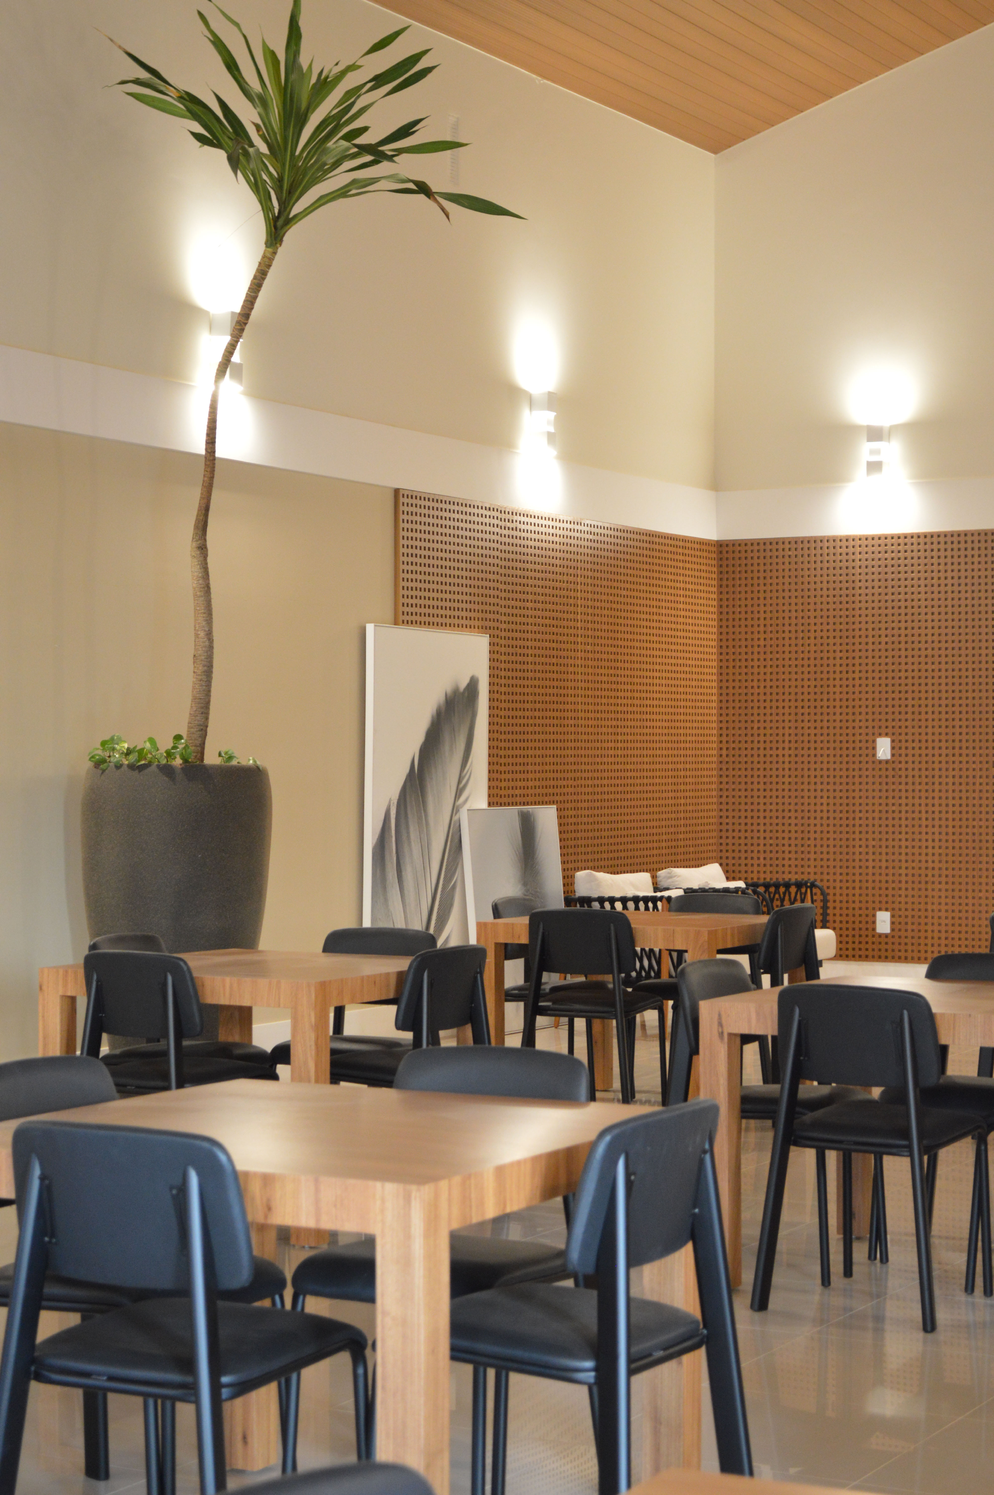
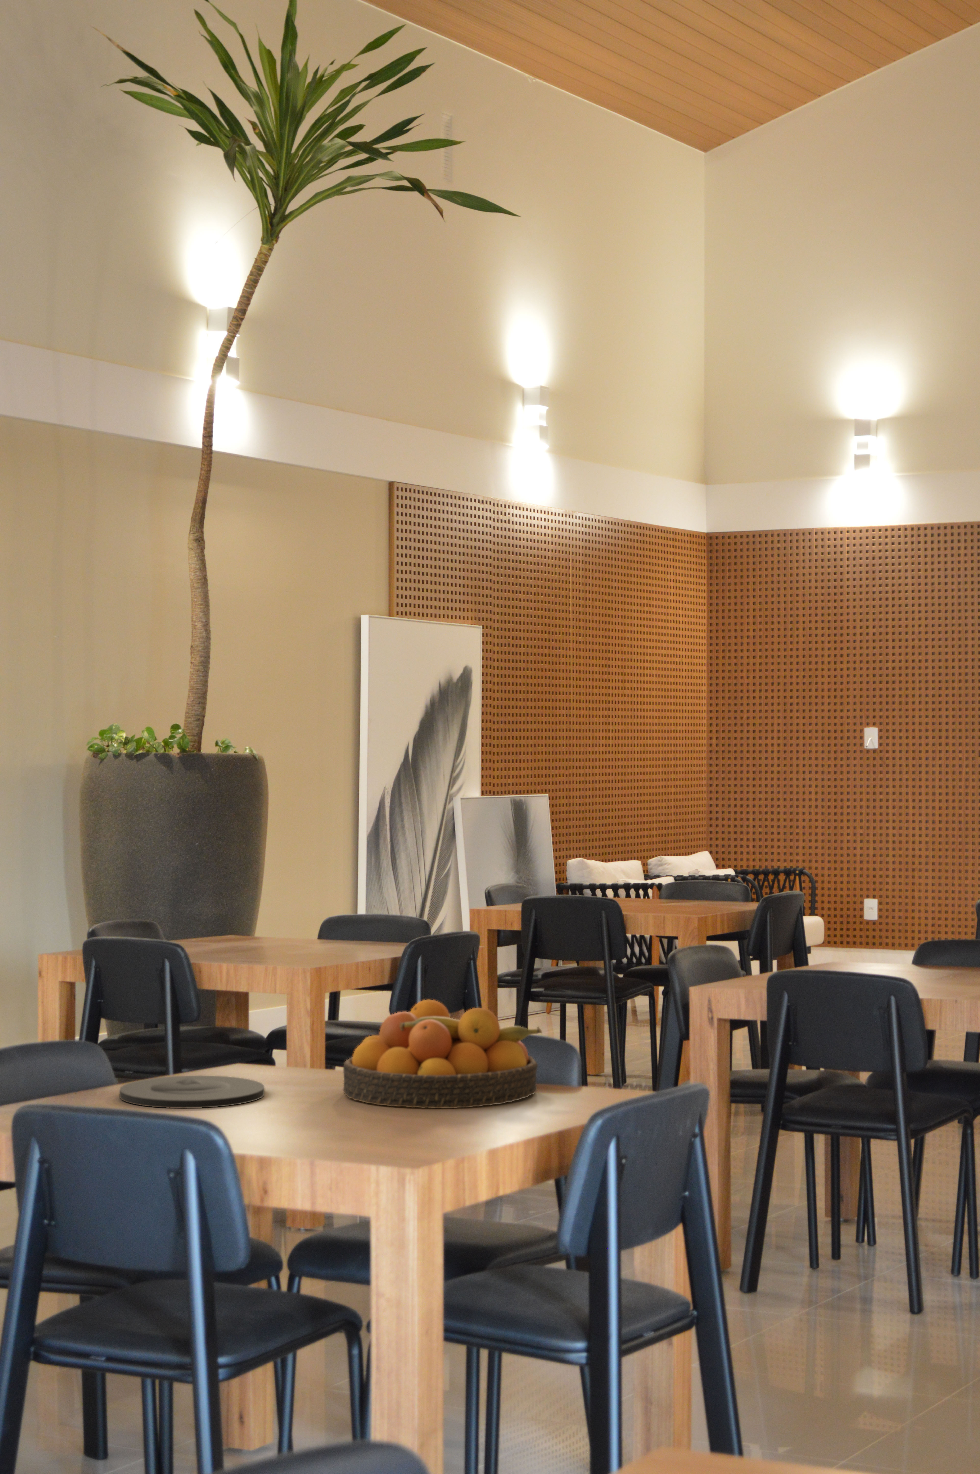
+ plate [119,1075,265,1109]
+ fruit bowl [342,999,542,1109]
